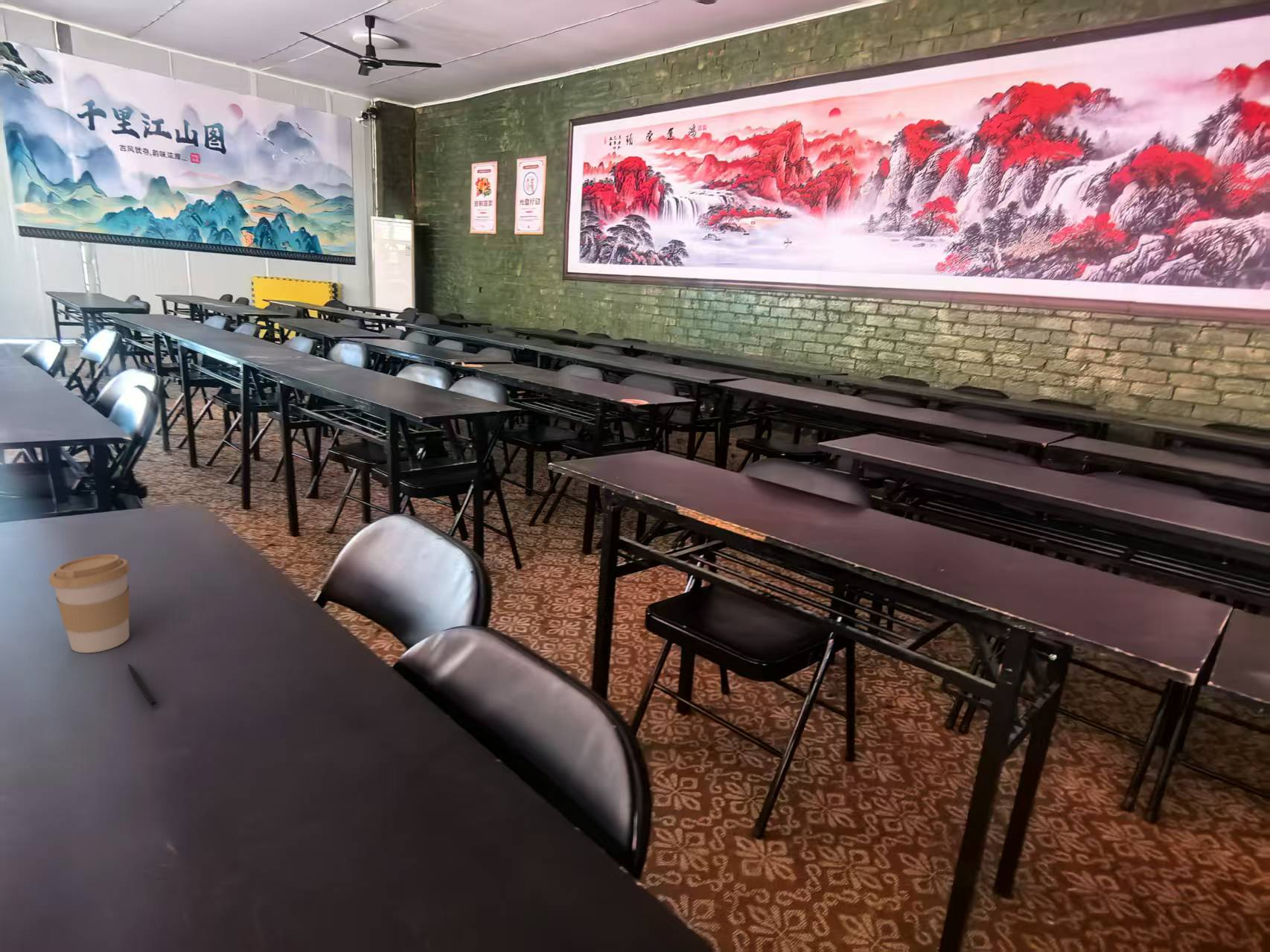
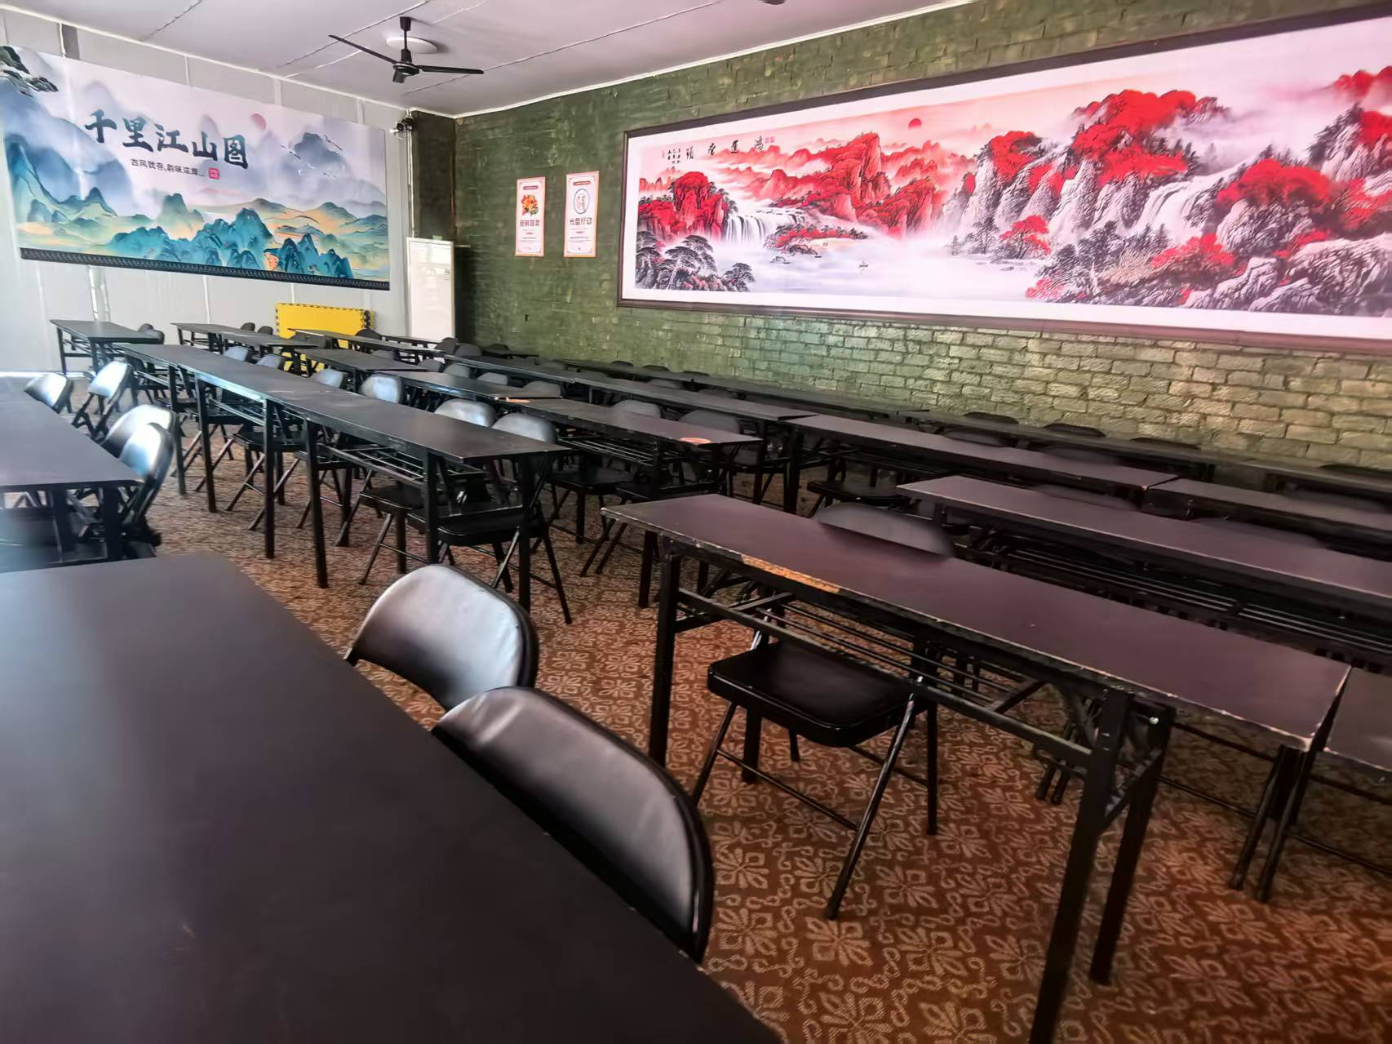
- pen [127,662,158,706]
- coffee cup [48,554,131,654]
